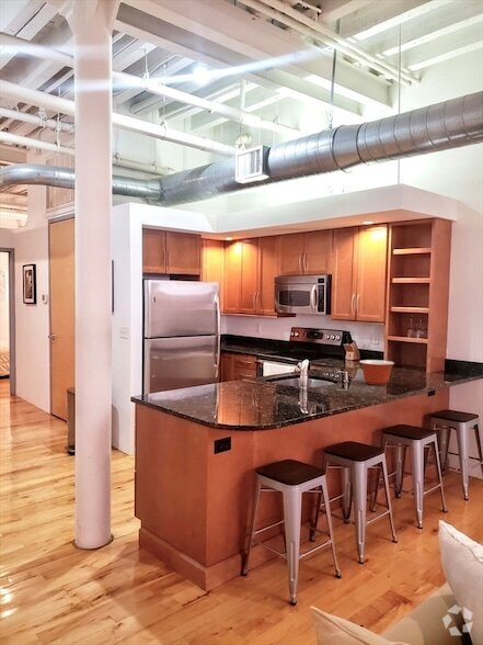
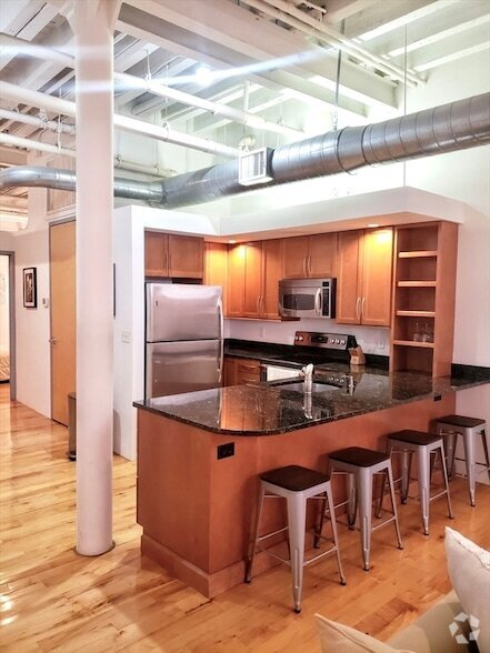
- mixing bowl [358,359,395,386]
